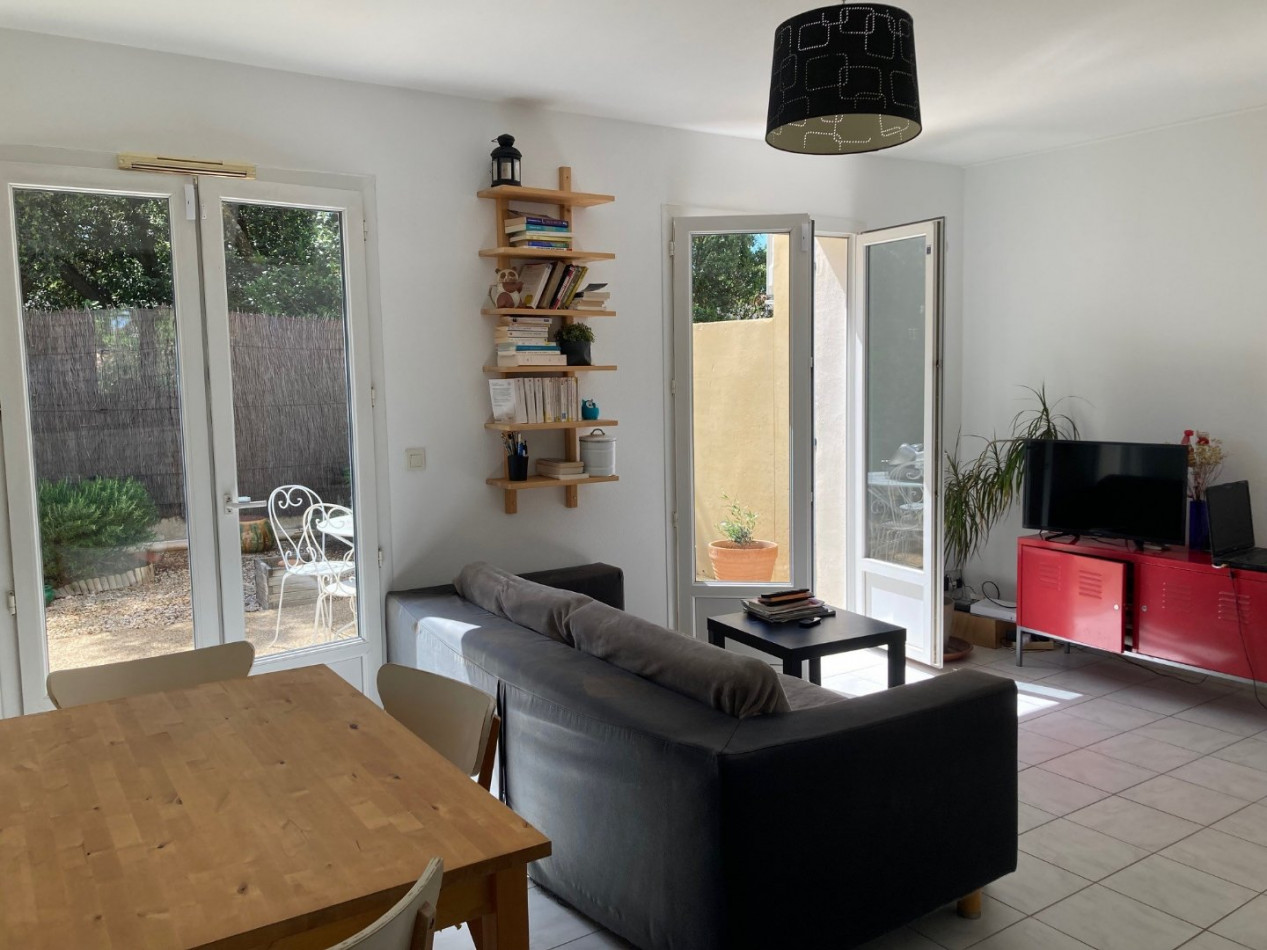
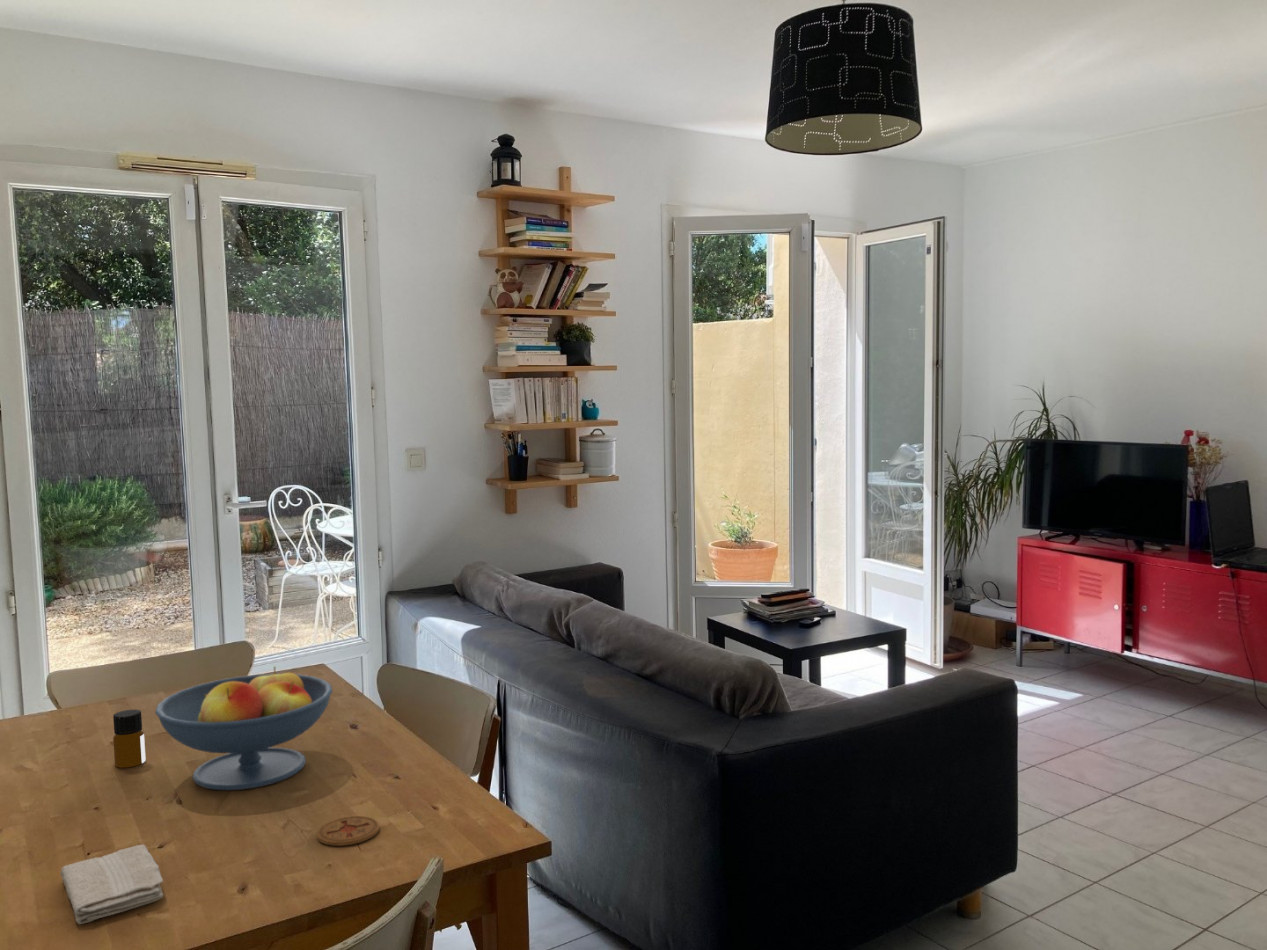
+ coaster [316,815,380,847]
+ washcloth [59,843,164,925]
+ fruit bowl [154,665,334,791]
+ bottle [112,709,147,768]
